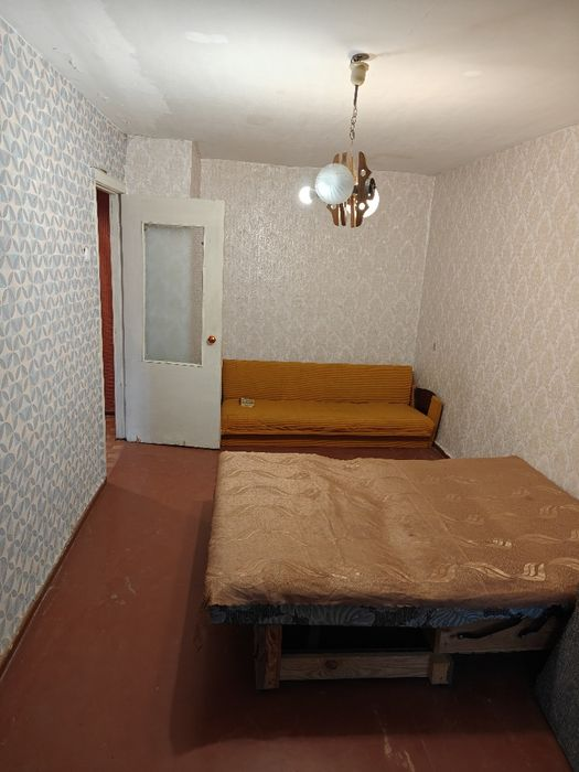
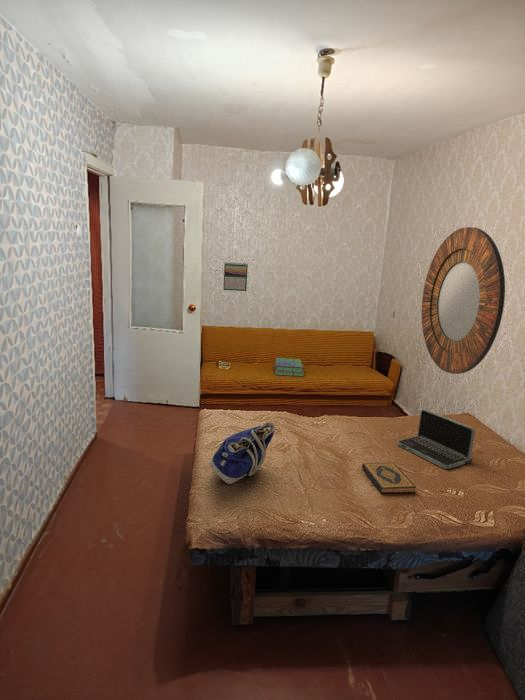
+ tote bag [208,421,276,485]
+ calendar [223,261,249,292]
+ stack of books [274,357,305,377]
+ laptop [396,408,476,470]
+ home mirror [421,226,506,375]
+ hardback book [361,462,417,494]
